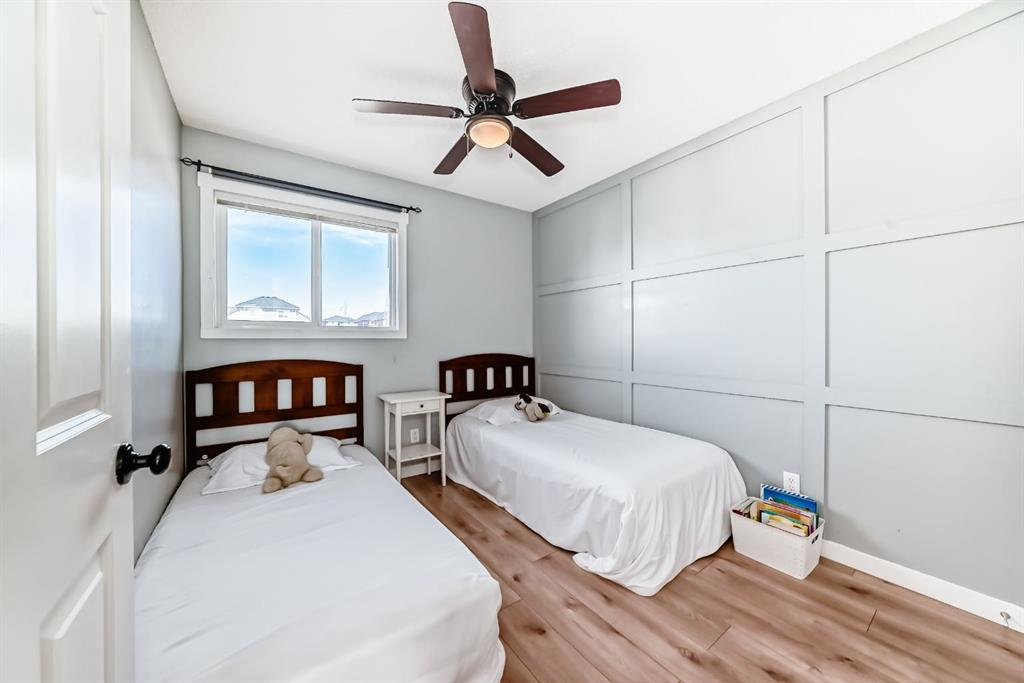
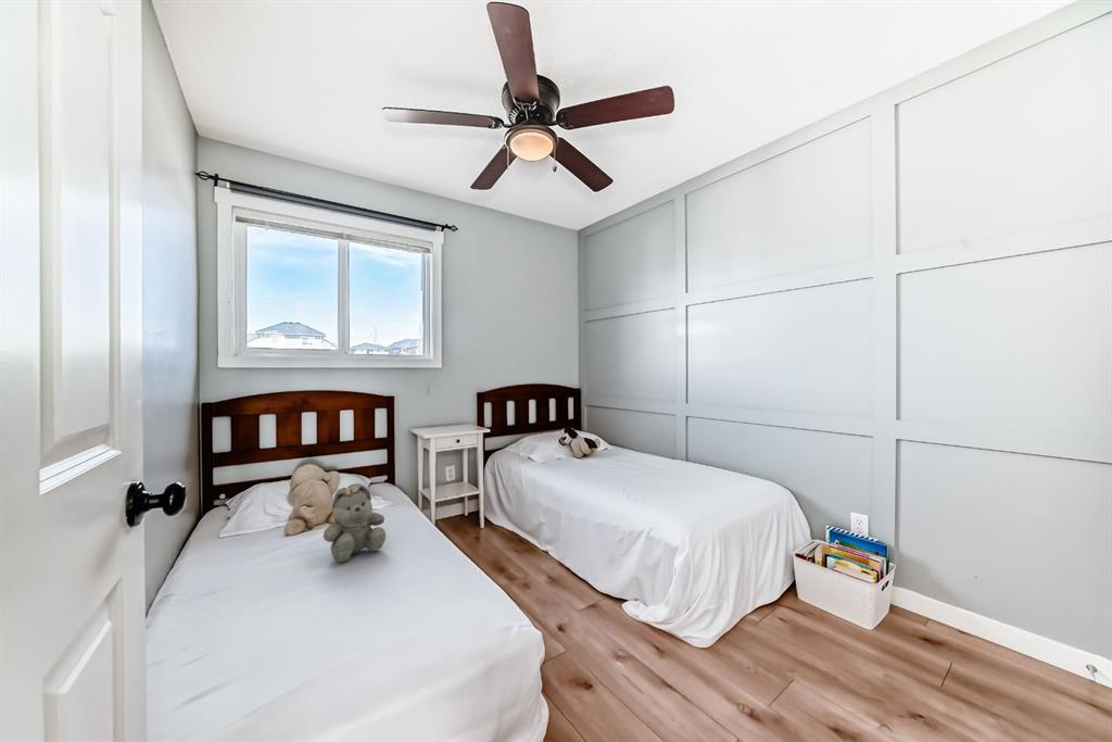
+ teddy bear [323,482,387,563]
